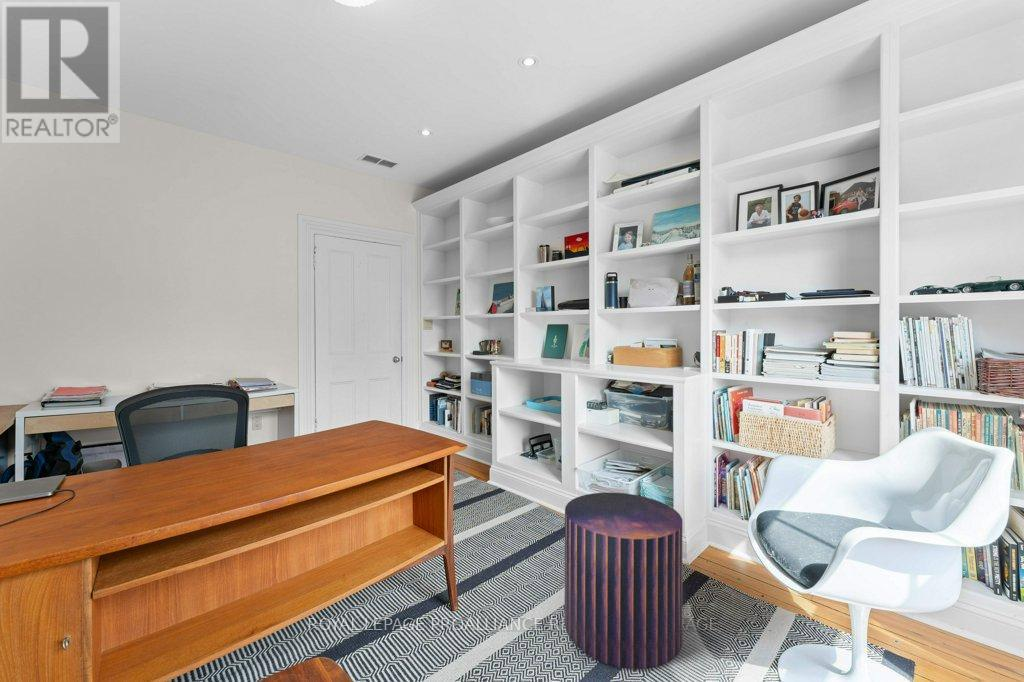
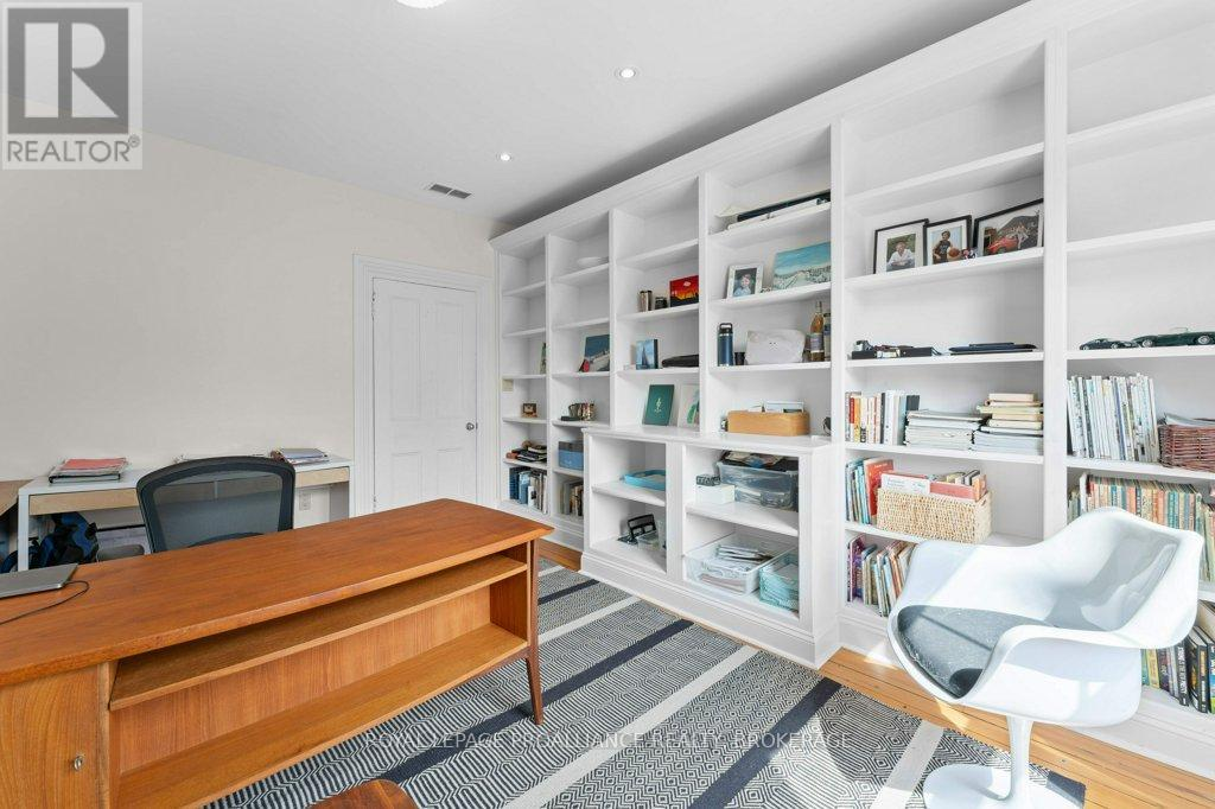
- stool [564,492,684,670]
